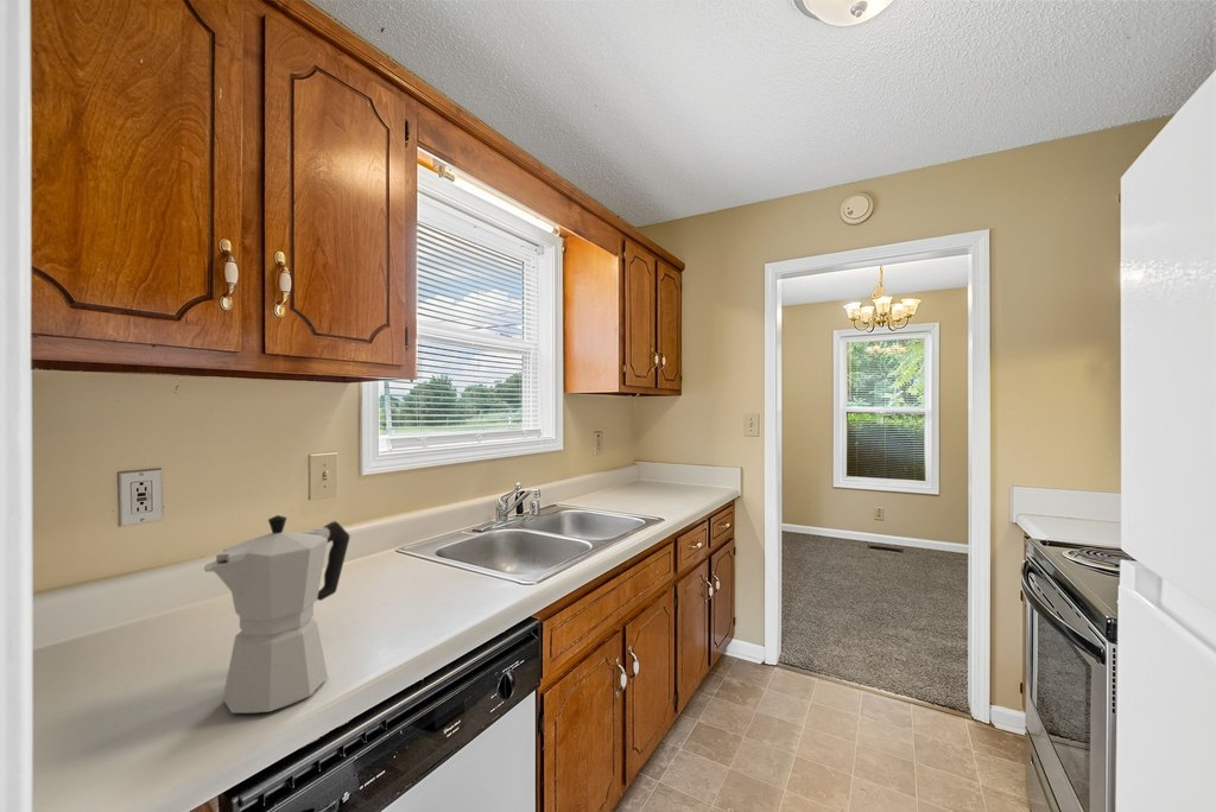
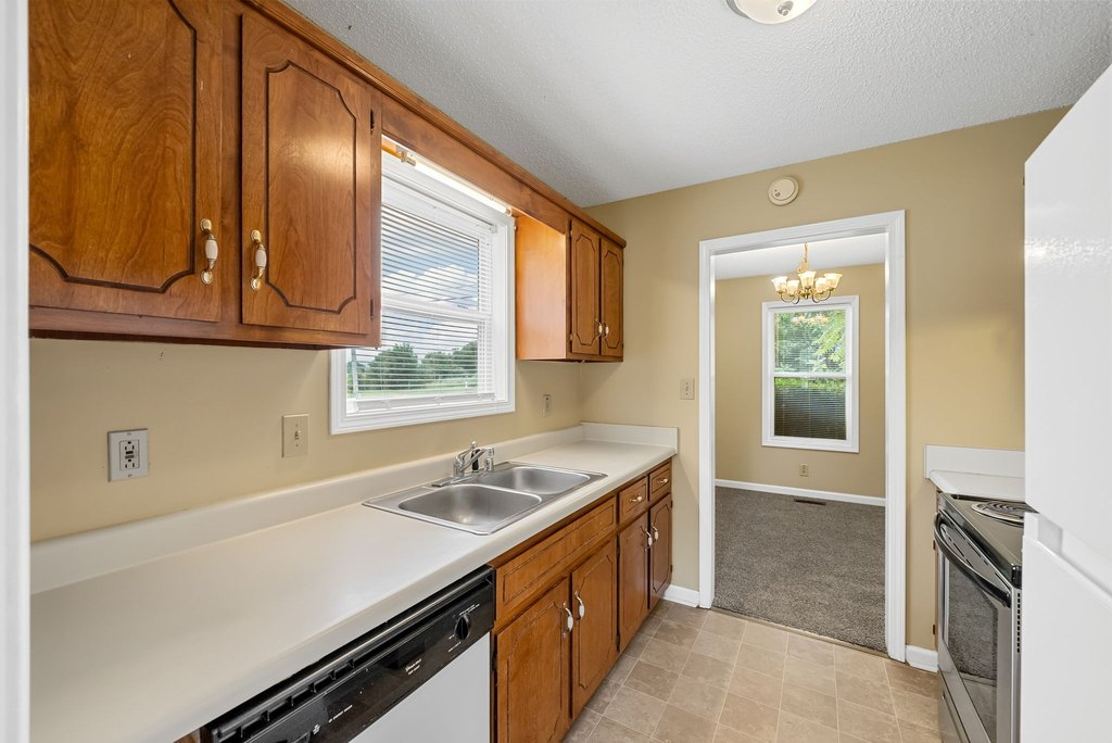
- moka pot [203,514,350,715]
